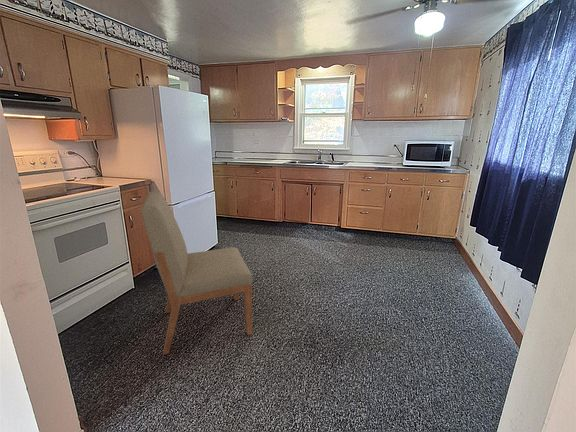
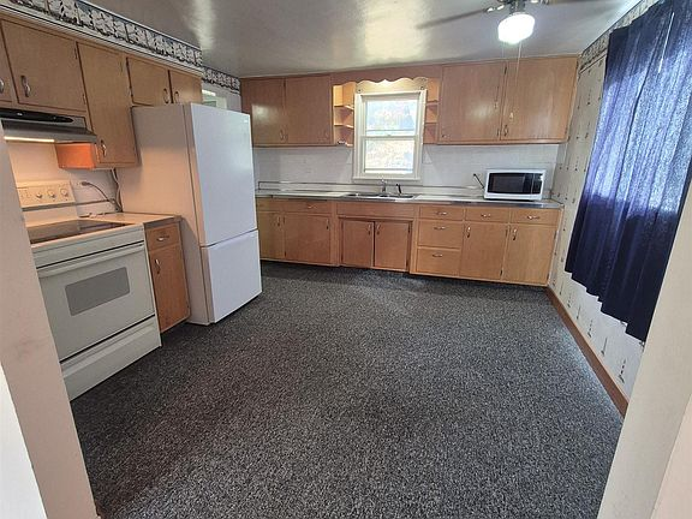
- chair [140,191,253,355]
